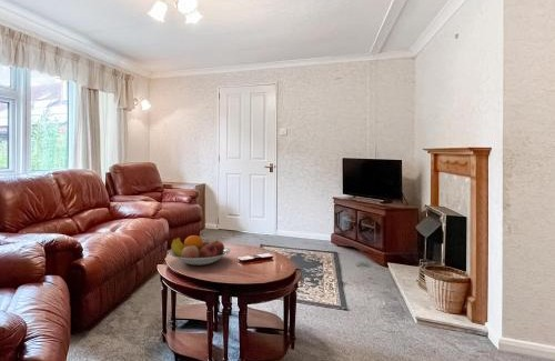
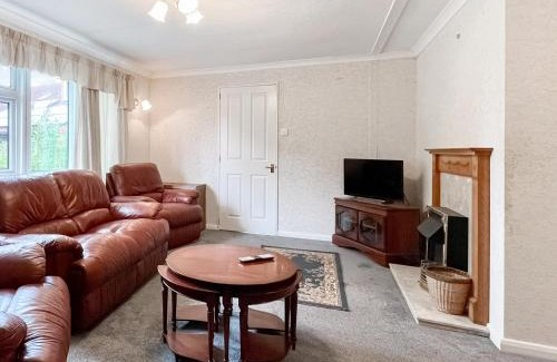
- fruit bowl [169,234,231,267]
